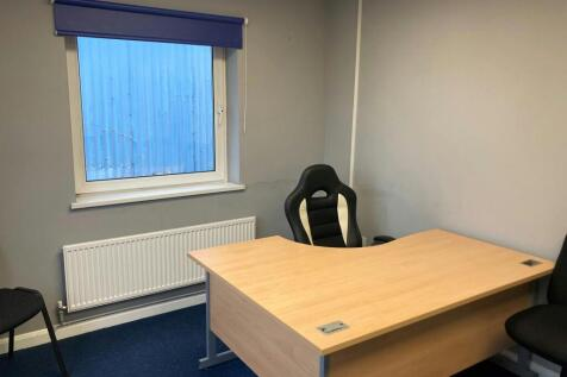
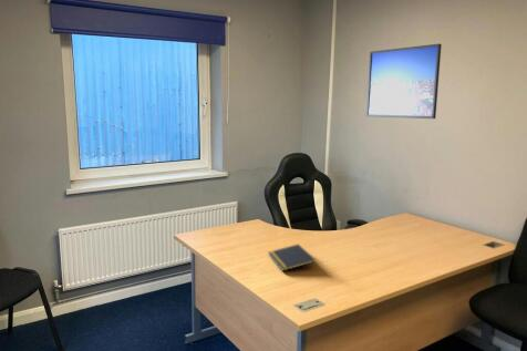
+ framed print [365,43,443,120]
+ notepad [267,242,317,272]
